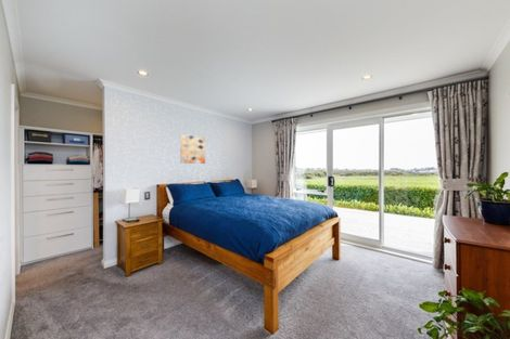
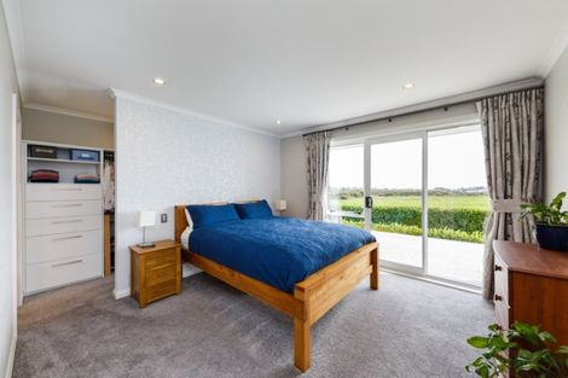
- wall art [179,133,206,165]
